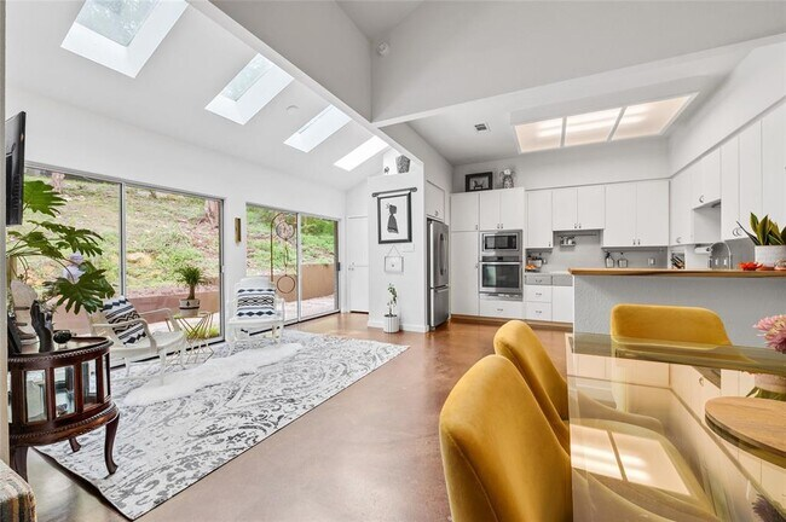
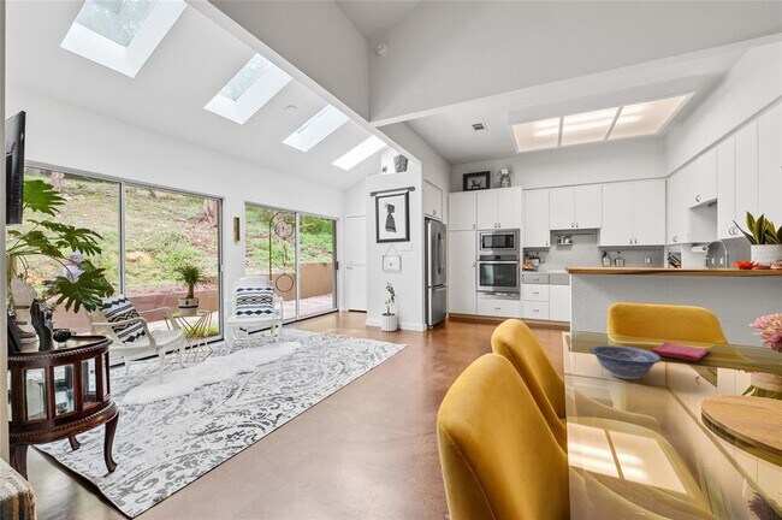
+ dish towel [650,341,709,362]
+ decorative bowl [588,344,663,380]
